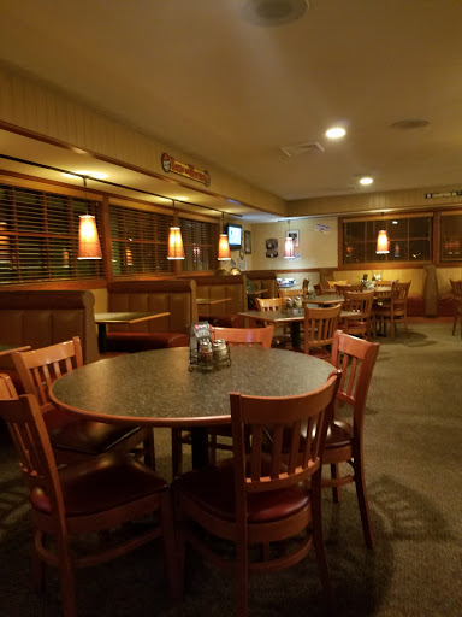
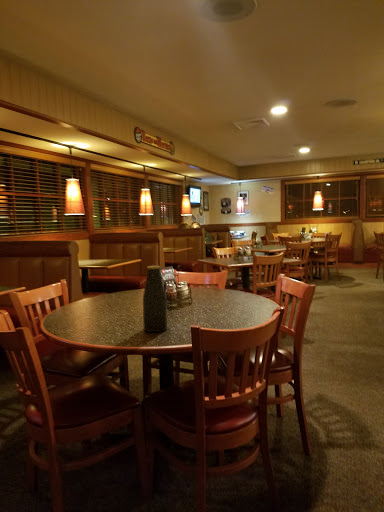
+ bottle [142,265,168,333]
